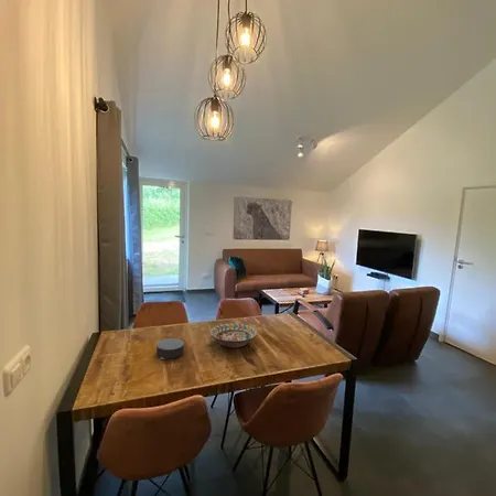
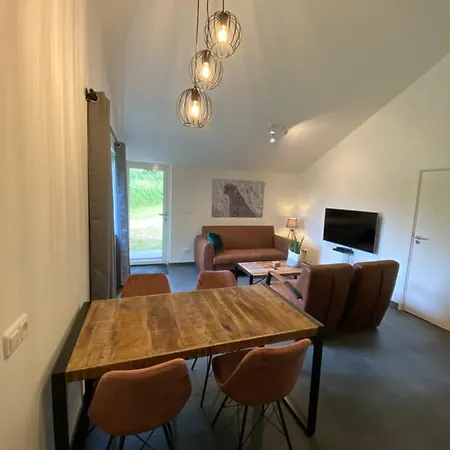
- decorative bowl [208,322,258,349]
- candle [155,337,185,360]
